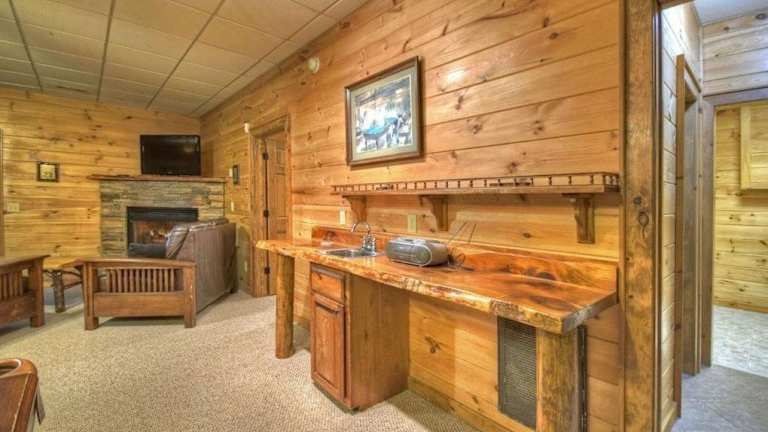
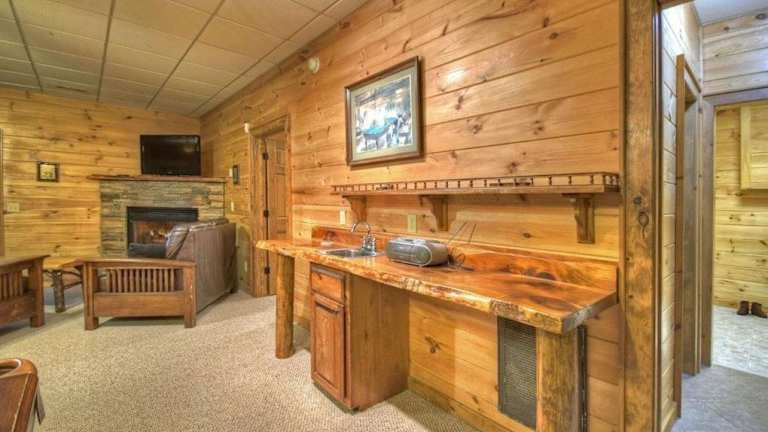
+ boots [736,300,768,319]
